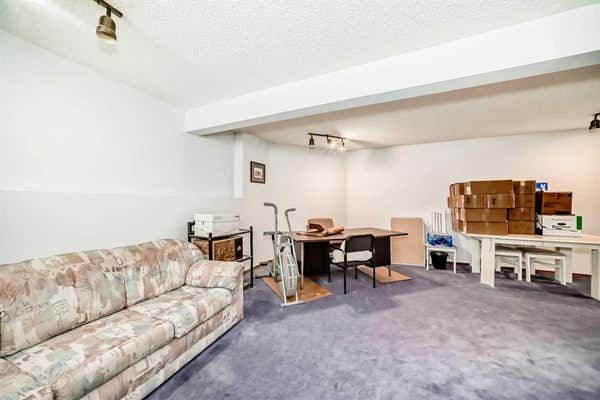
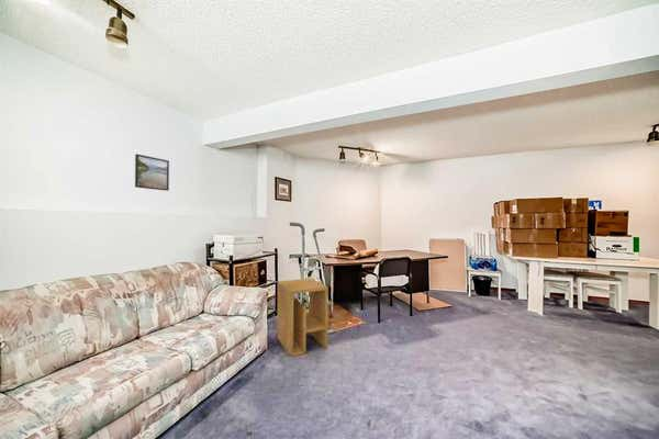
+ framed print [134,153,170,192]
+ side table [276,278,330,358]
